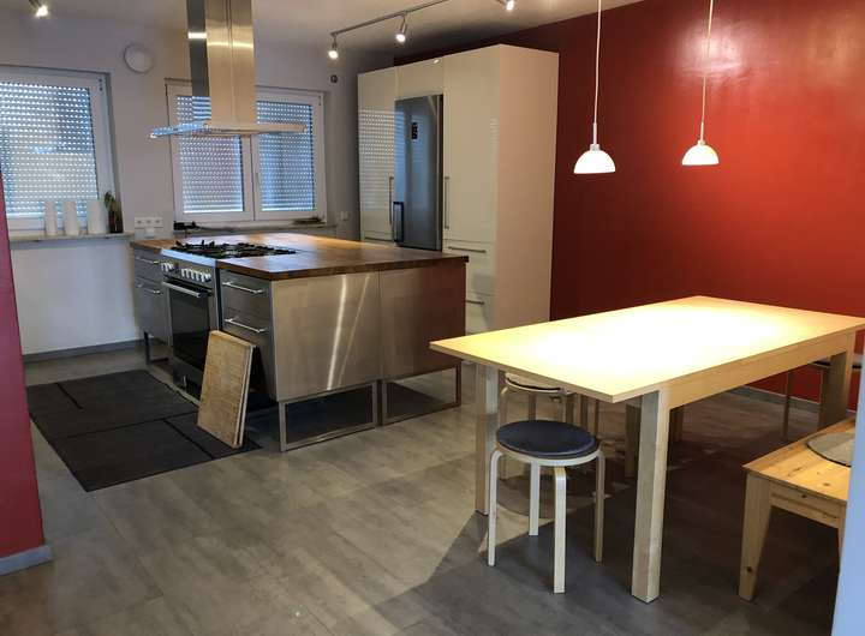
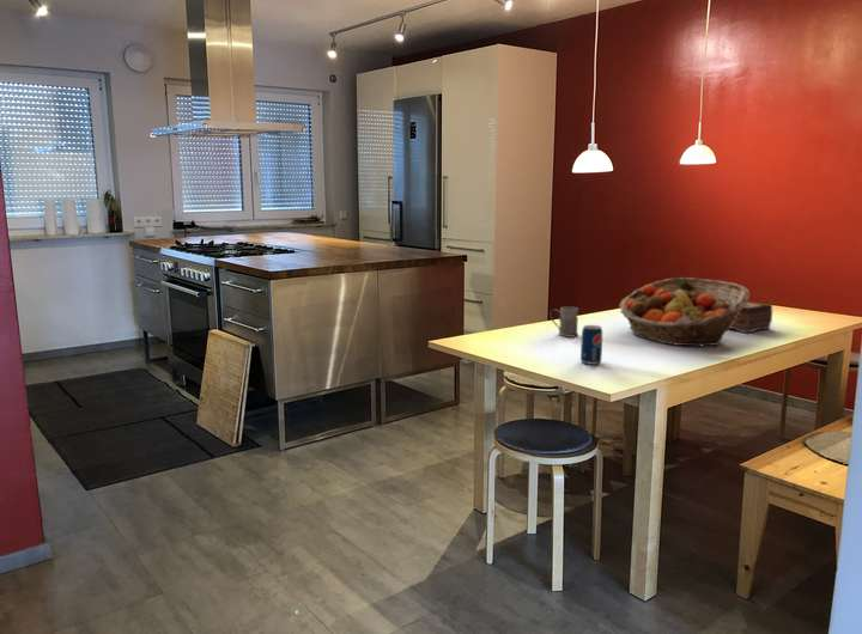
+ tissue box [729,300,773,334]
+ fruit basket [618,276,751,347]
+ beverage can [579,324,603,366]
+ mug [548,305,579,339]
